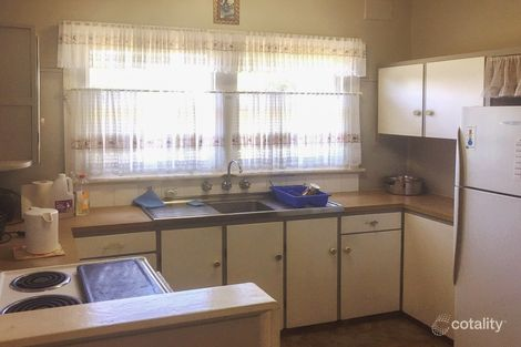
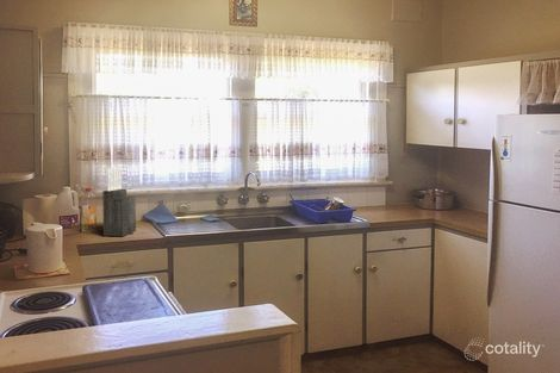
+ knife block [101,167,137,237]
